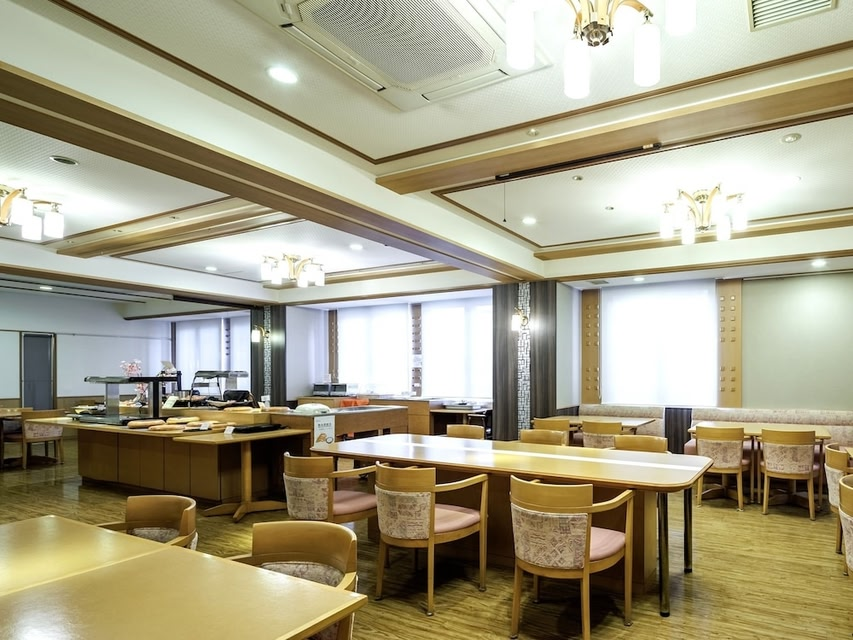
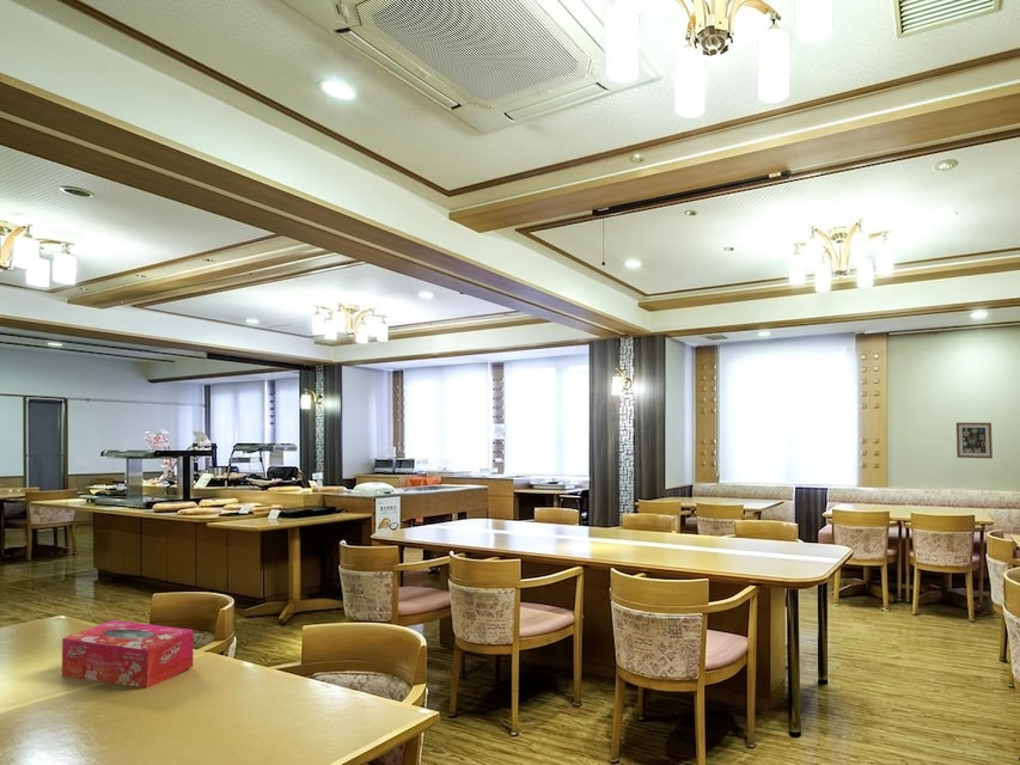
+ tissue box [61,619,195,688]
+ wall art [955,422,994,459]
